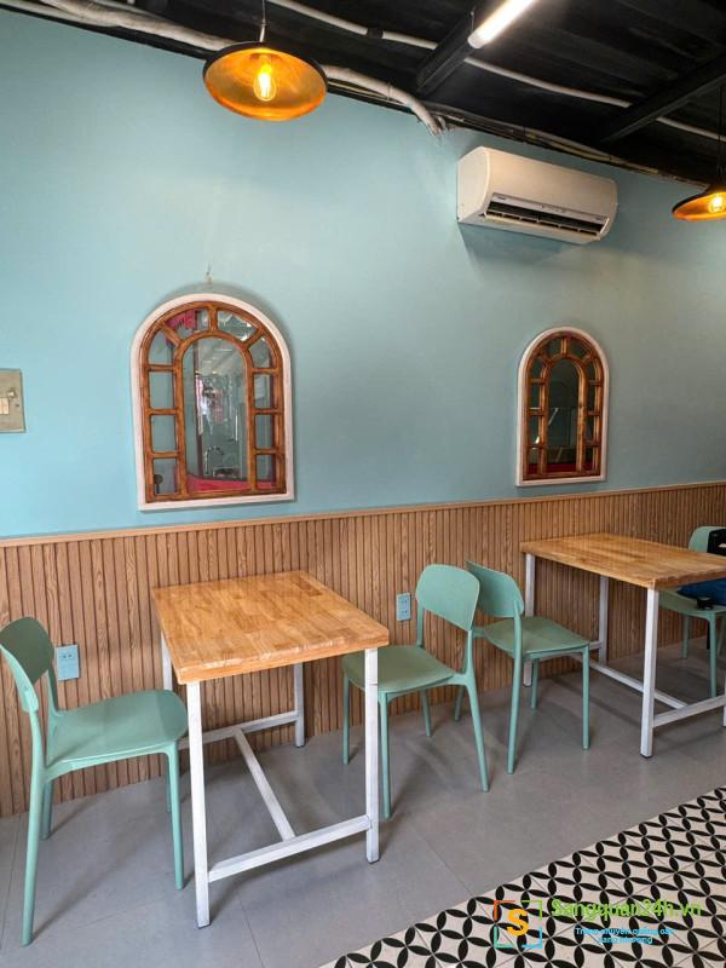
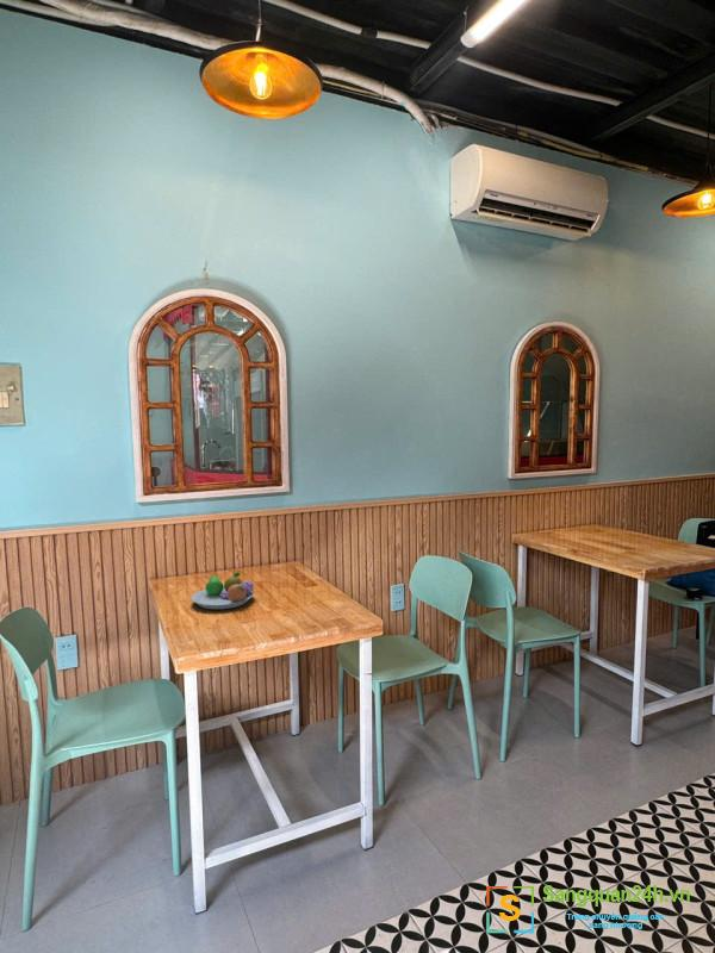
+ fruit bowl [191,572,255,610]
